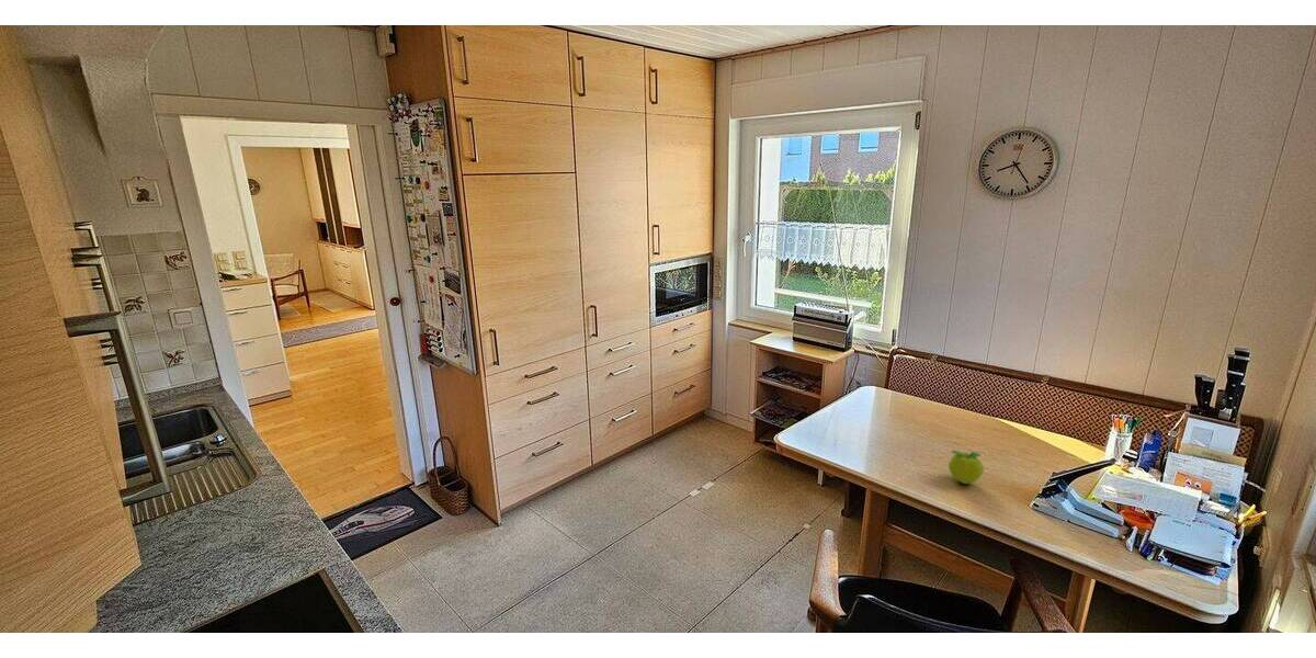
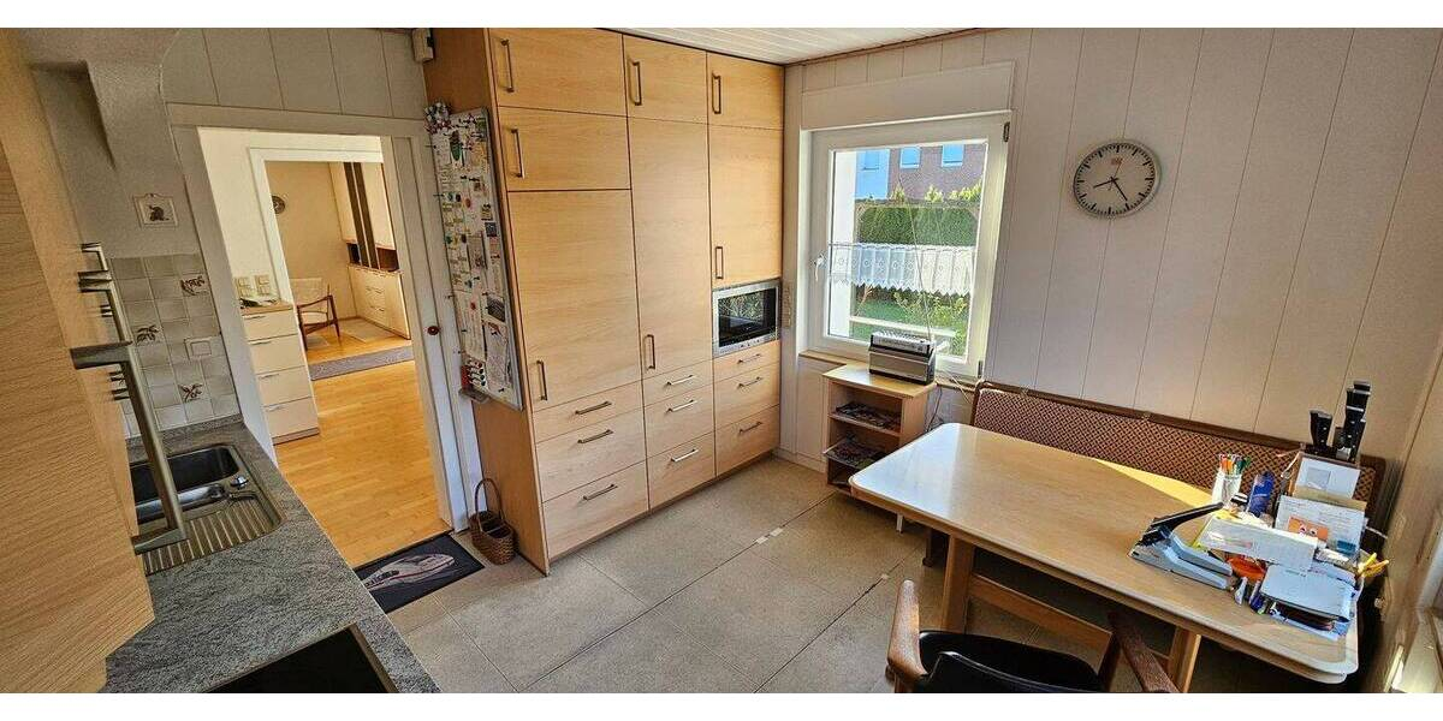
- fruit [948,450,985,485]
